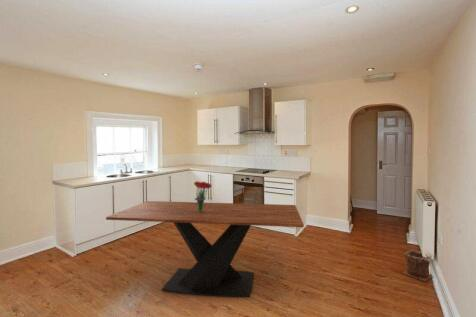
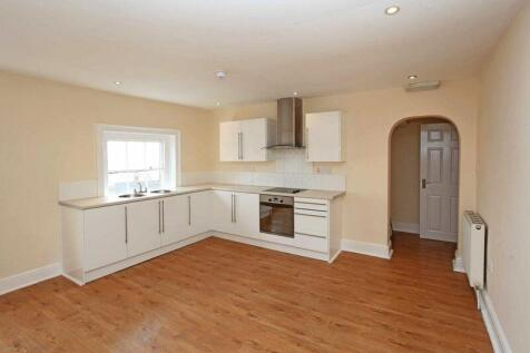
- plant pot [402,250,433,282]
- bouquet [193,180,213,211]
- dining table [105,200,305,298]
